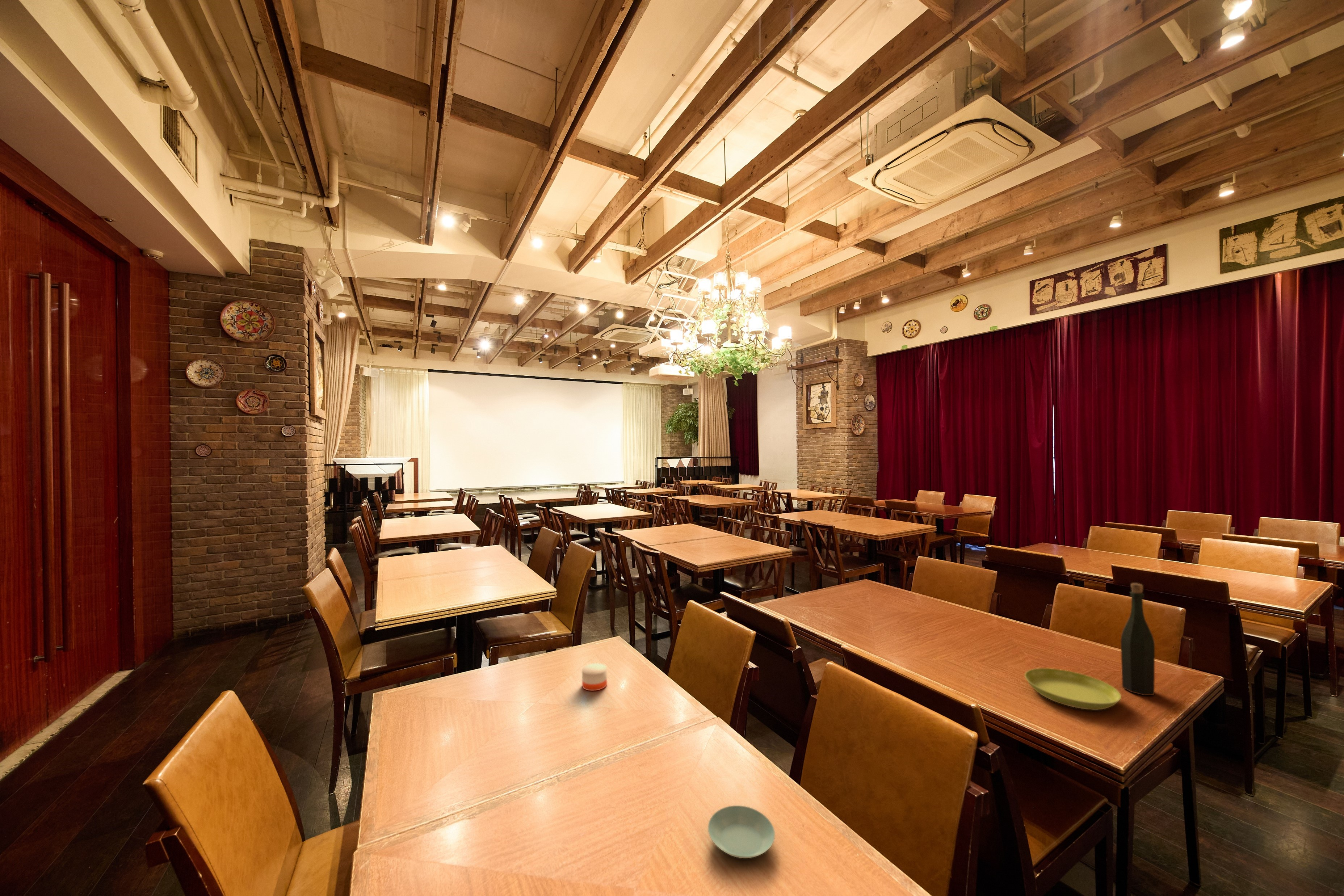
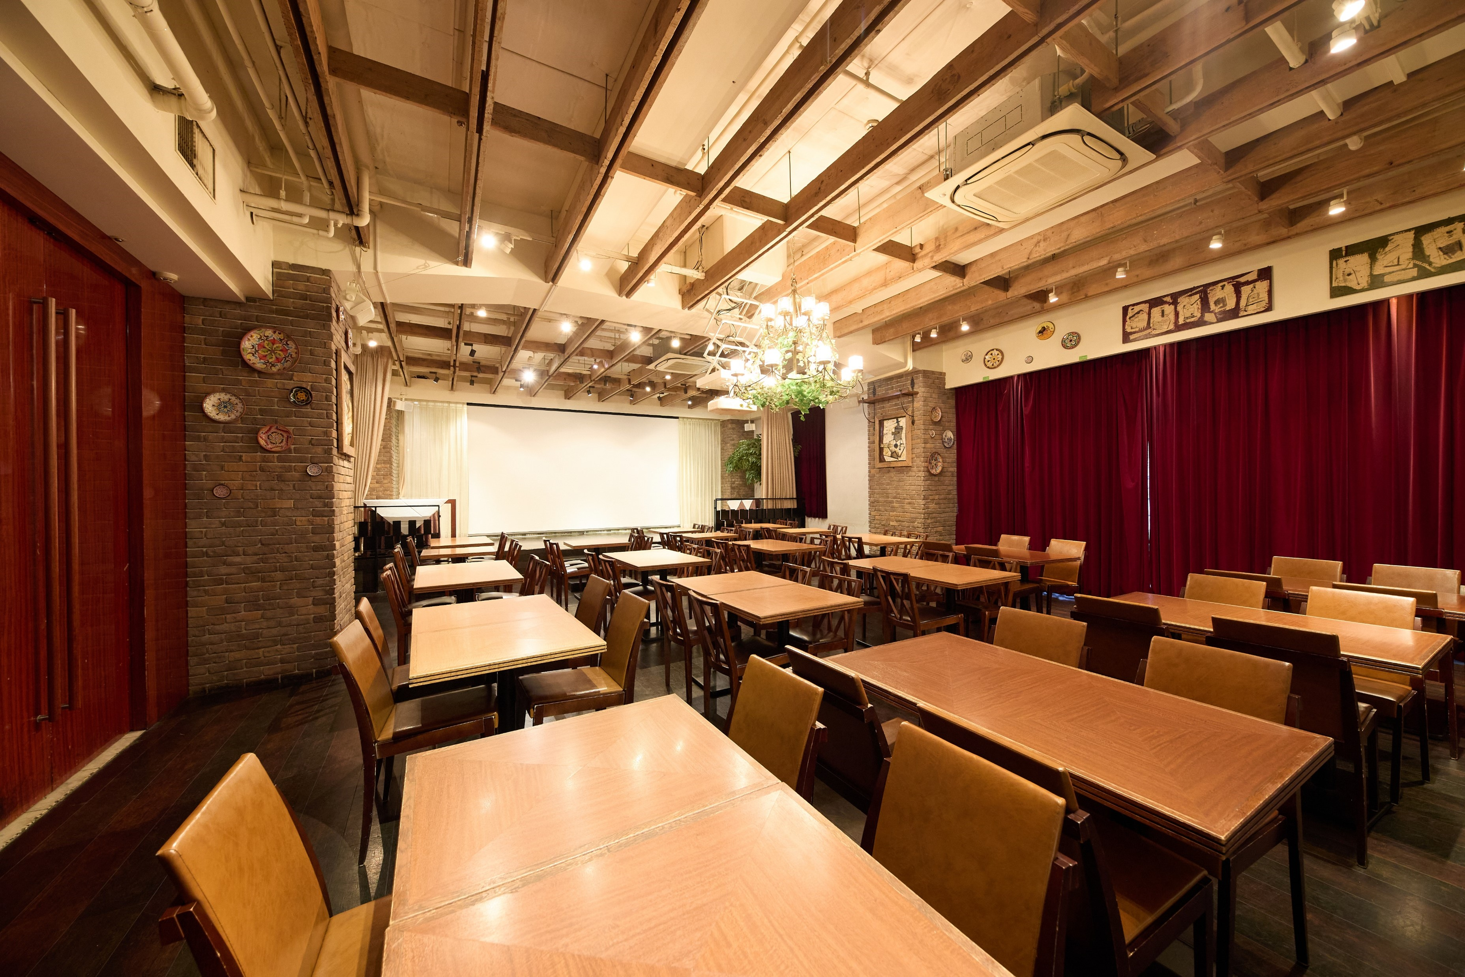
- candle [581,657,608,691]
- bottle [1120,583,1155,696]
- saucer [707,805,775,859]
- saucer [1024,668,1122,710]
